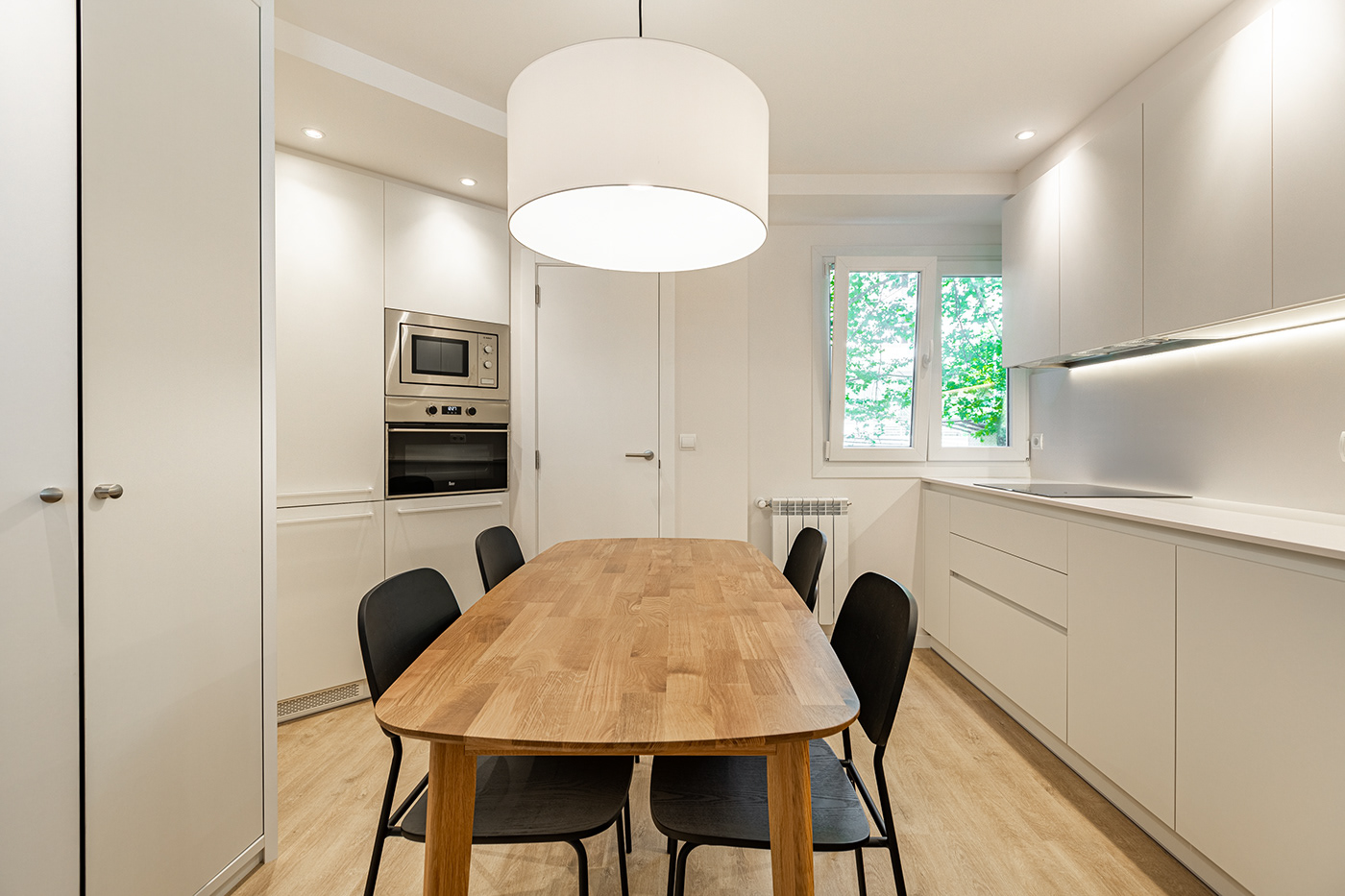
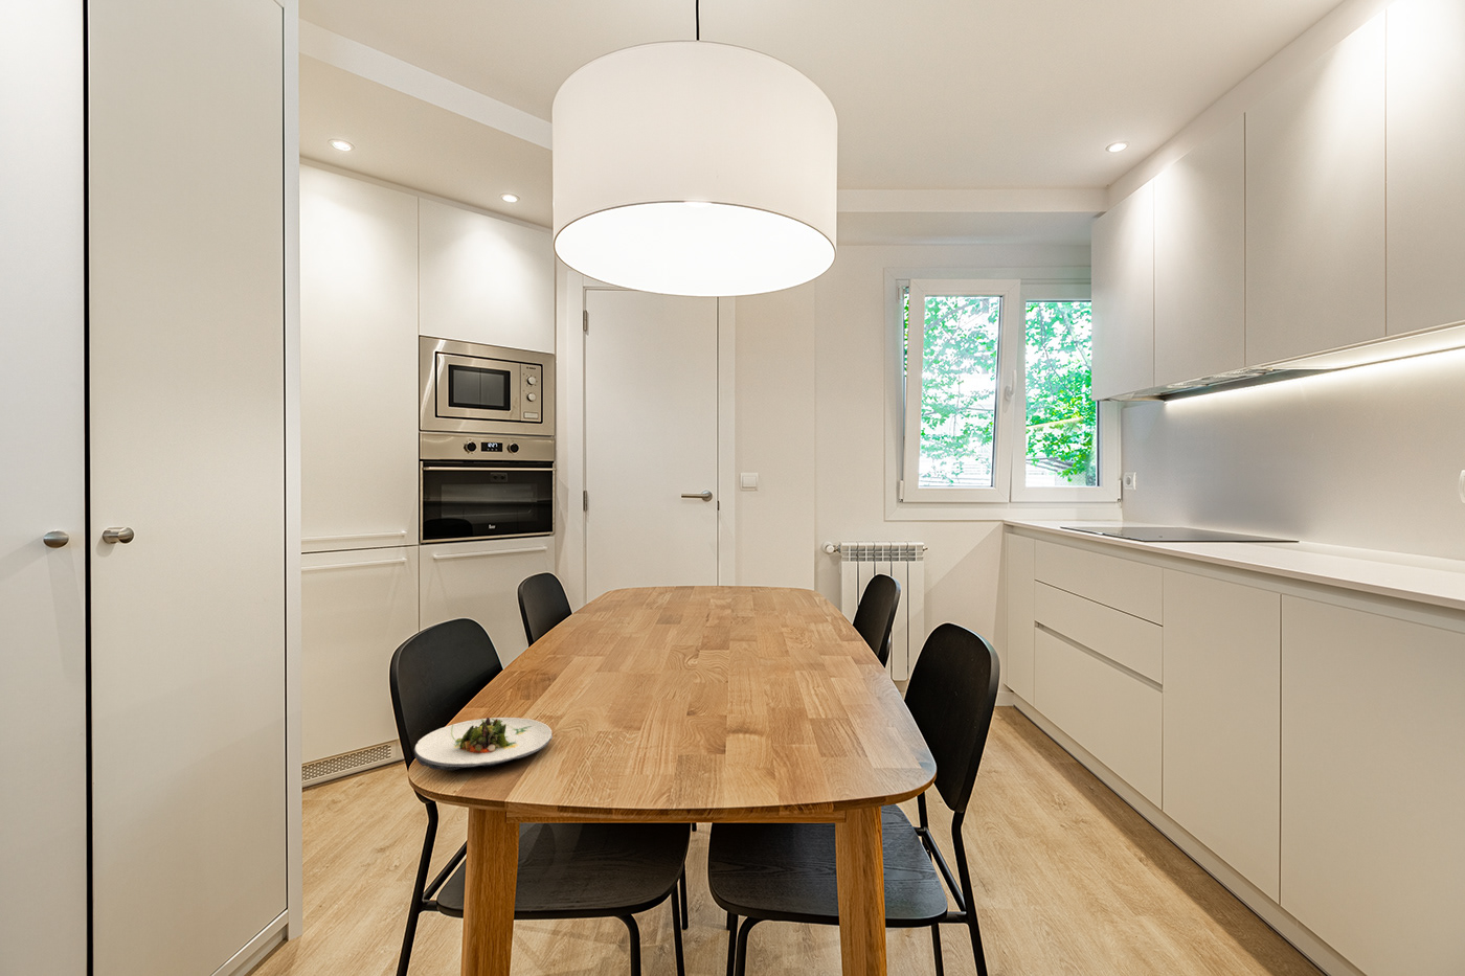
+ salad plate [413,717,553,772]
